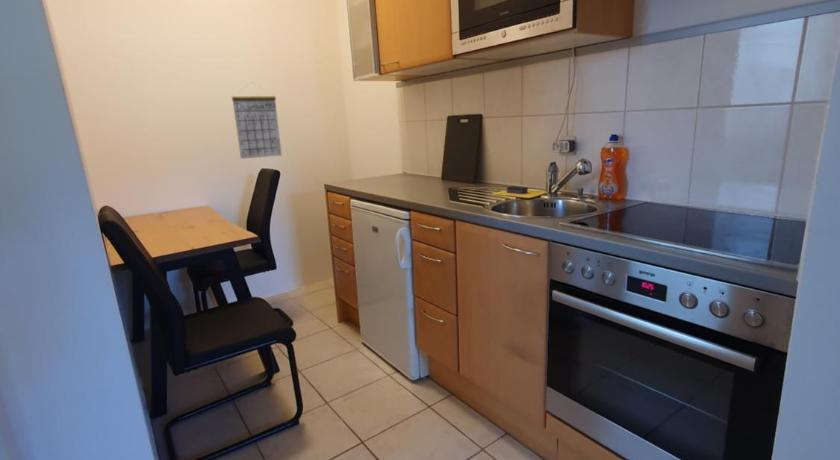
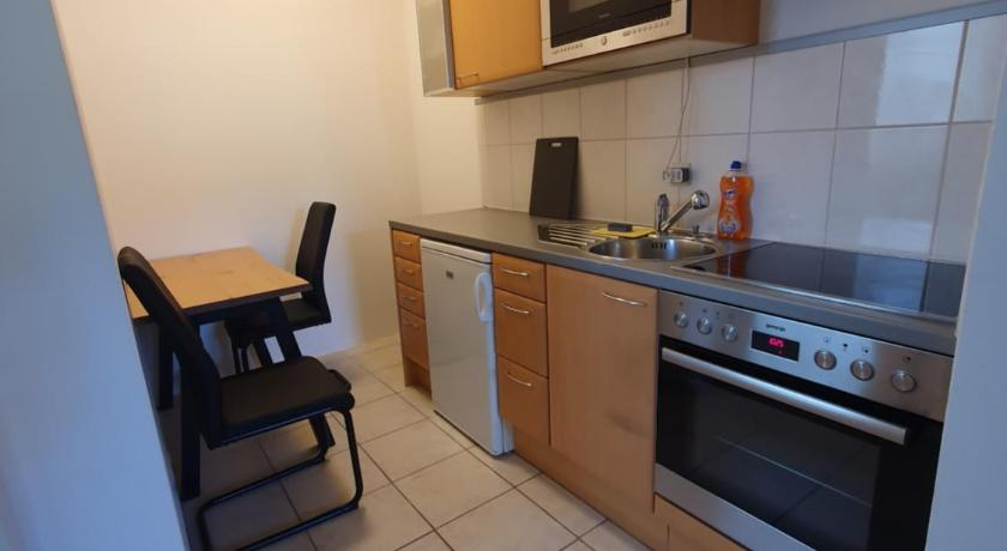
- calendar [231,81,283,160]
